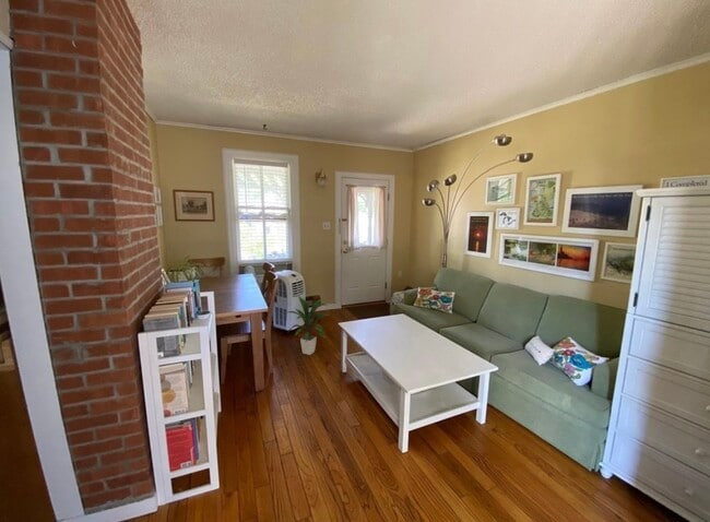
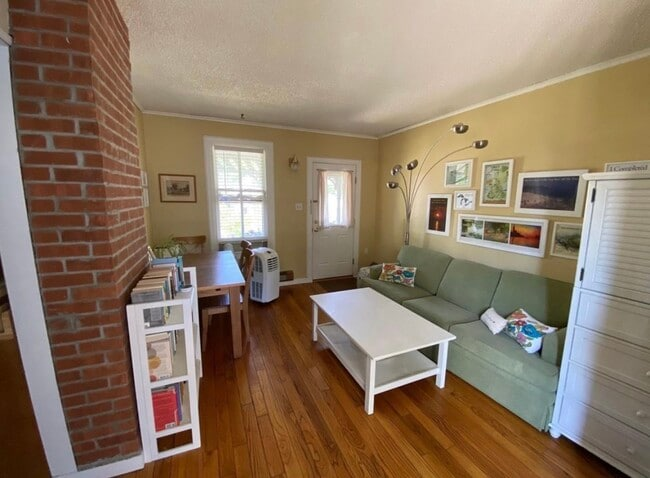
- indoor plant [286,295,330,356]
